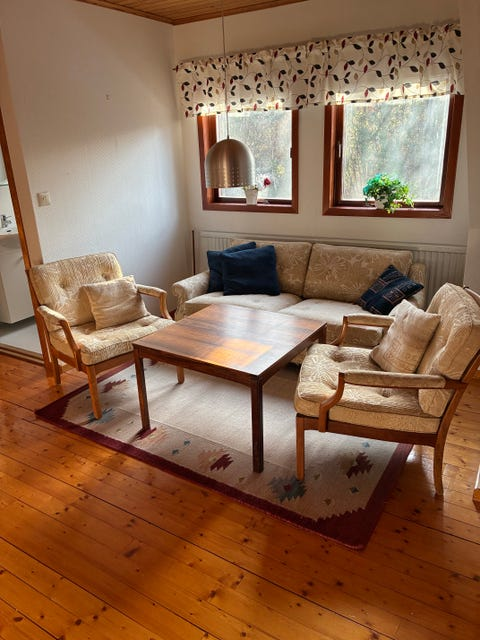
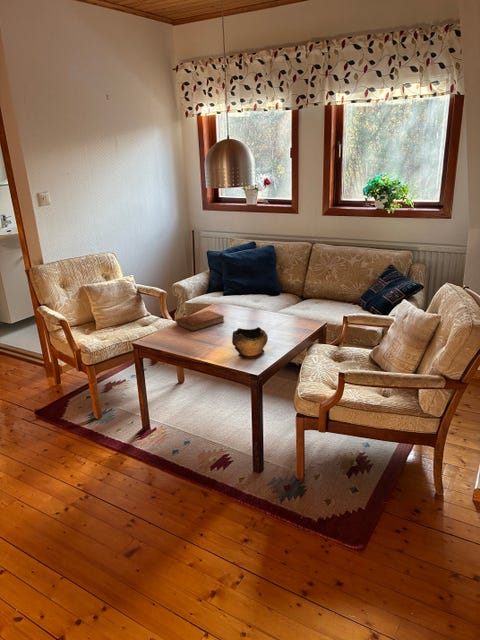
+ bible [175,309,225,332]
+ decorative bowl [231,326,269,359]
